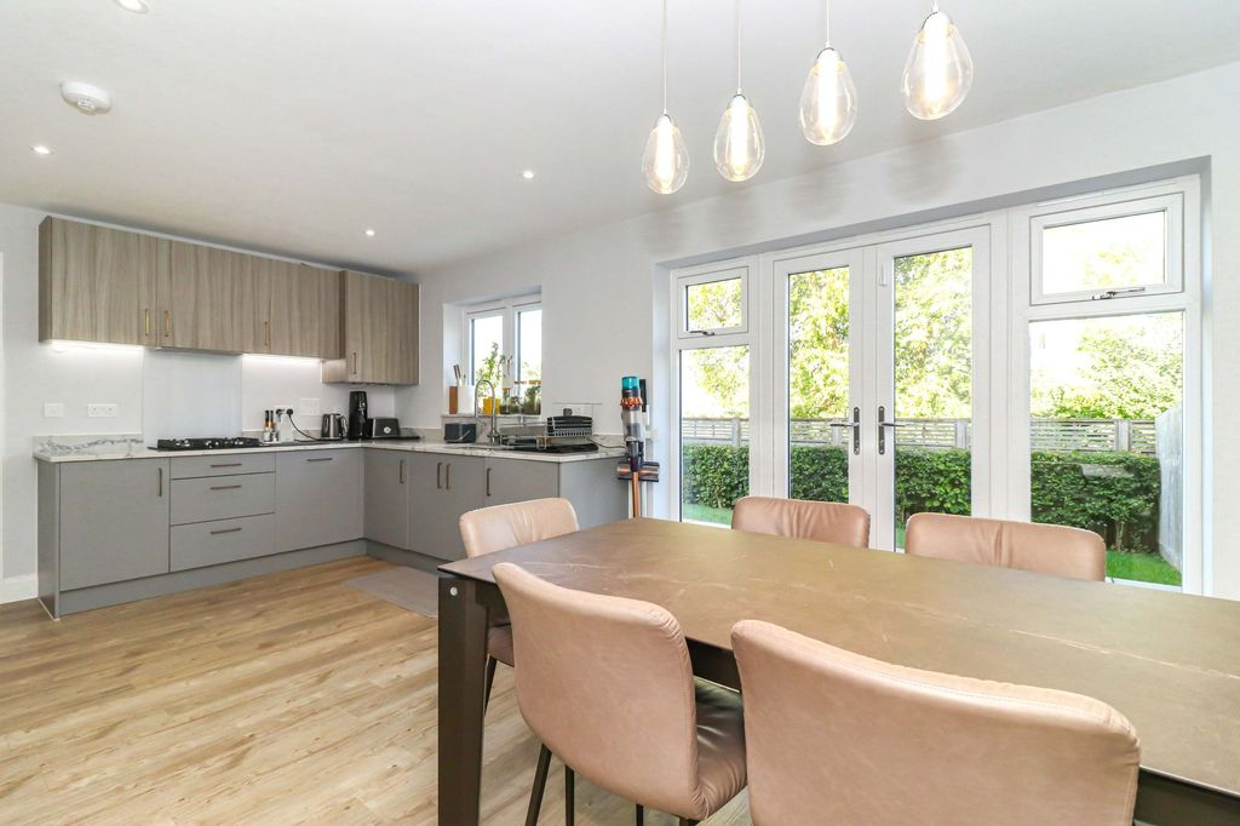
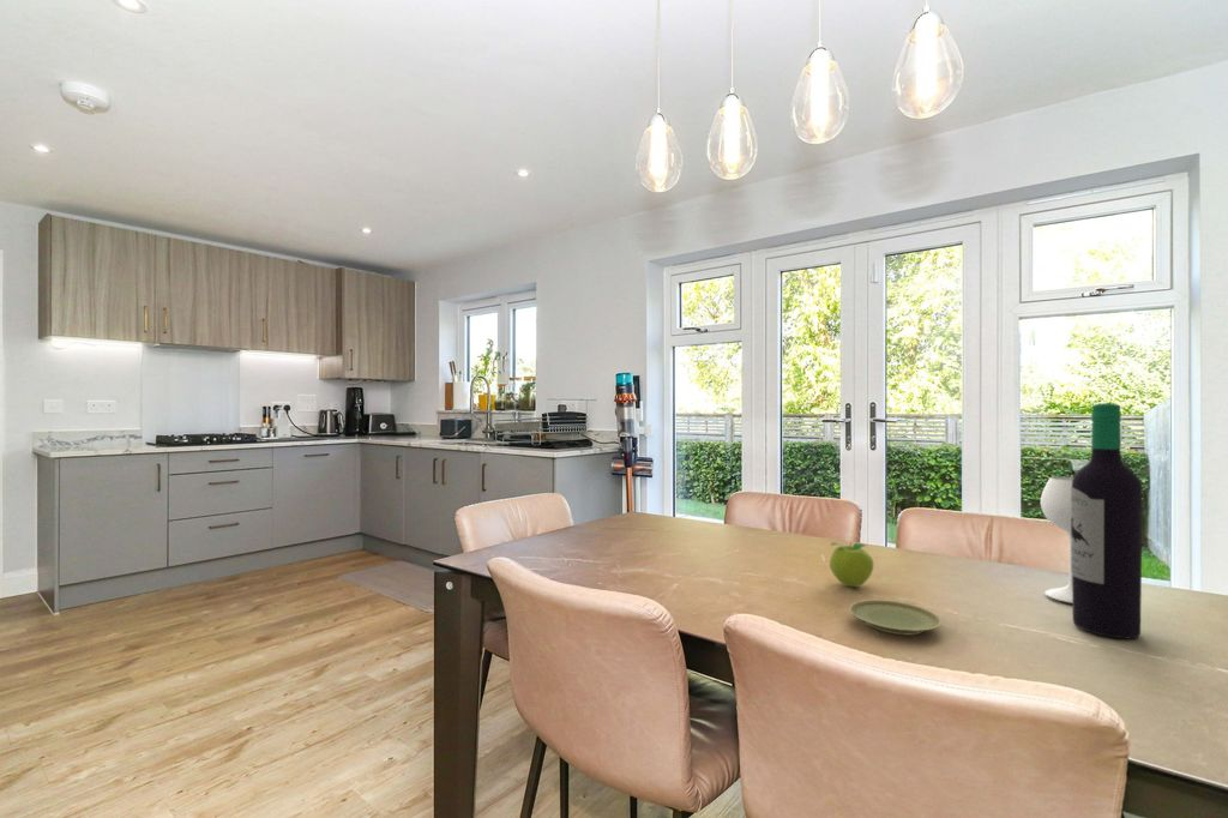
+ wine bottle [1040,402,1144,639]
+ fruit [829,541,874,588]
+ plate [848,599,943,636]
